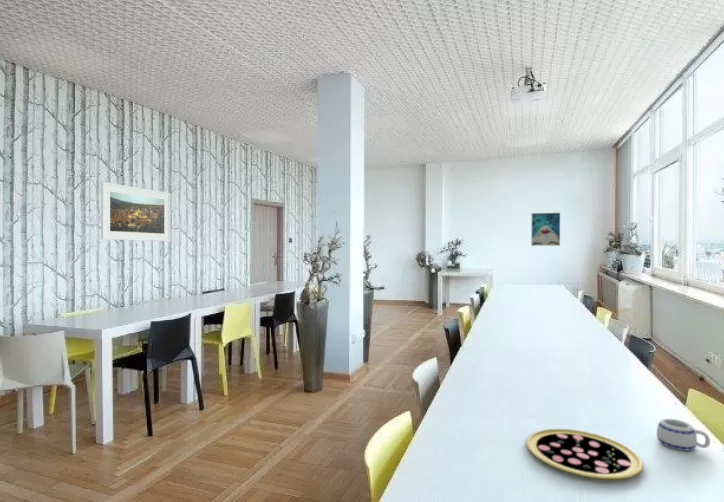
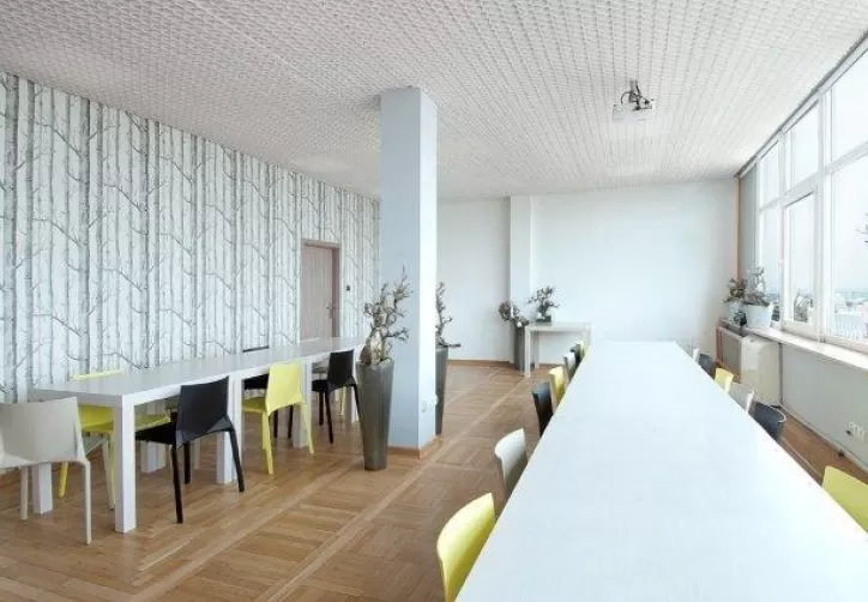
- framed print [100,181,171,242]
- mug [656,418,711,451]
- wall art [531,212,561,247]
- pizza [525,428,644,480]
